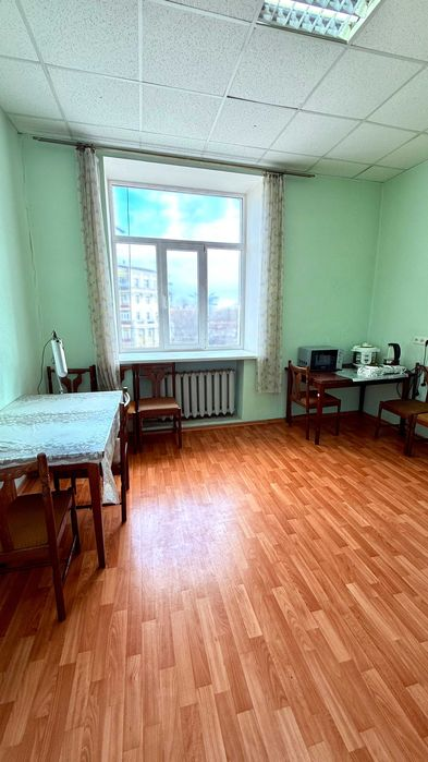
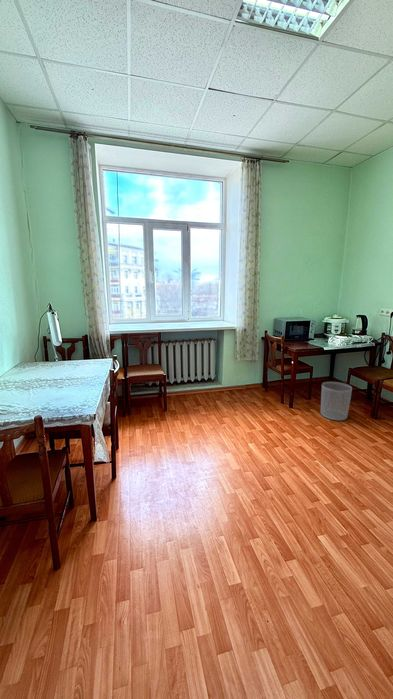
+ waste bin [320,381,353,421]
